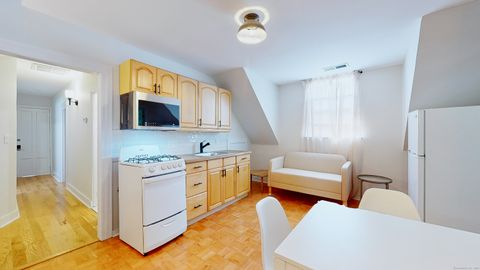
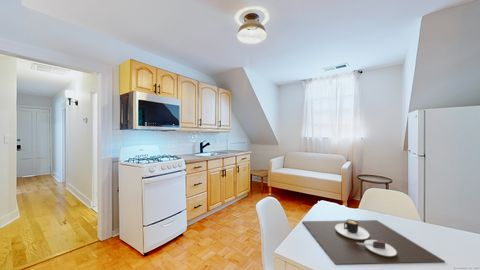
+ place mat [301,219,446,266]
